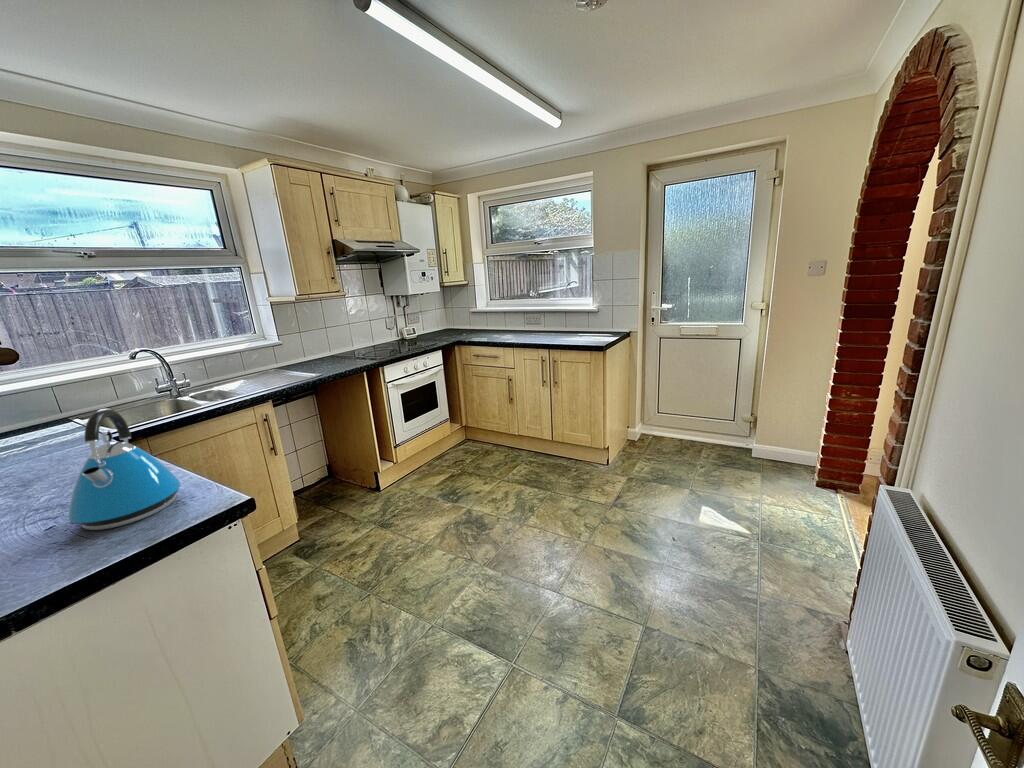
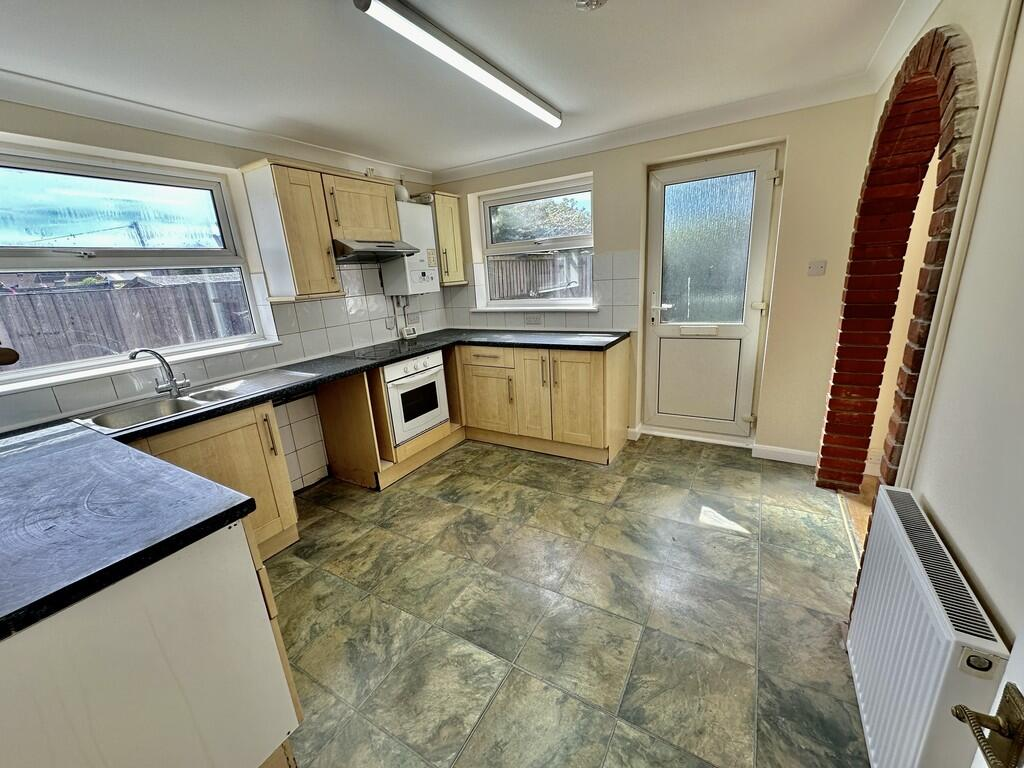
- kettle [67,408,182,531]
